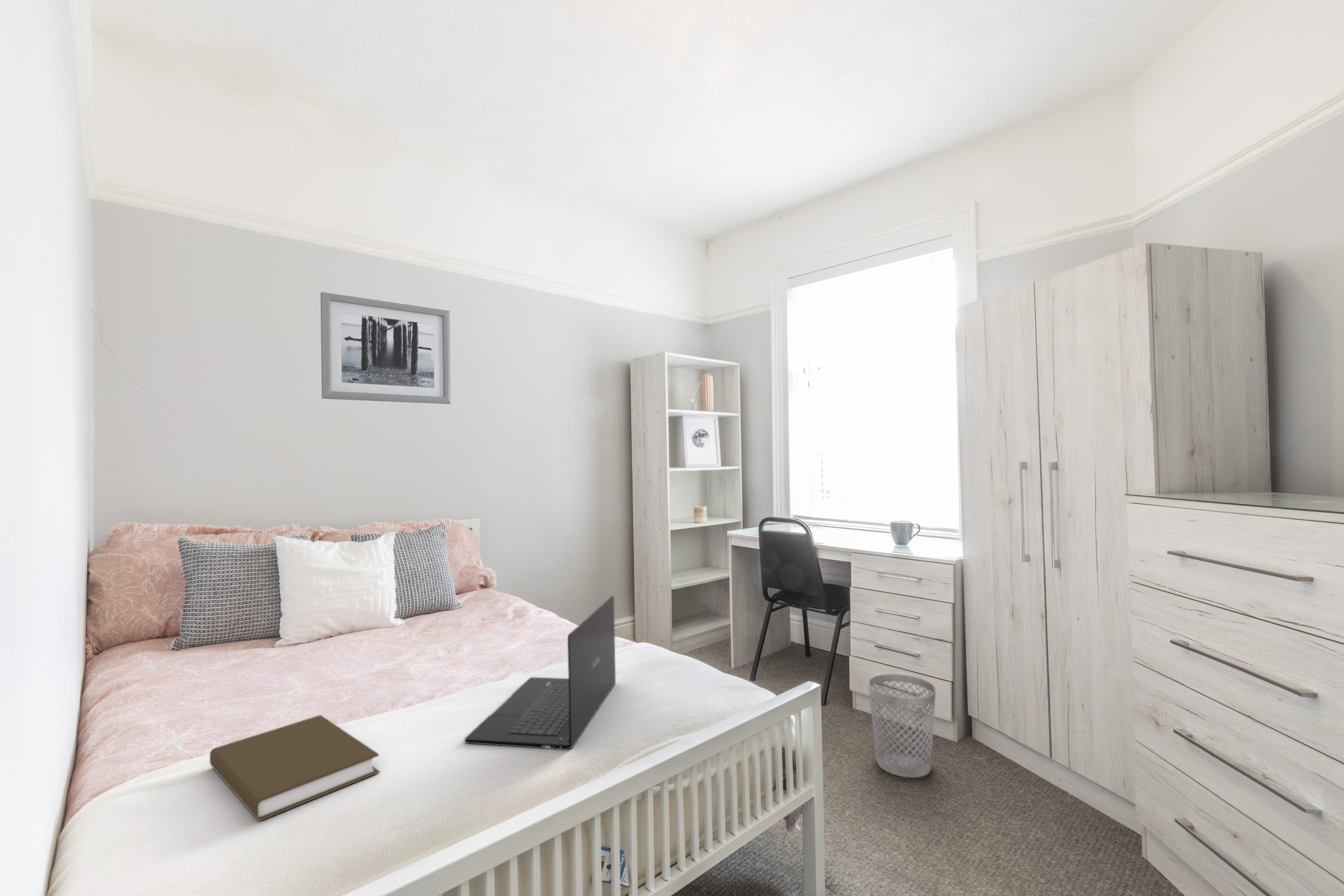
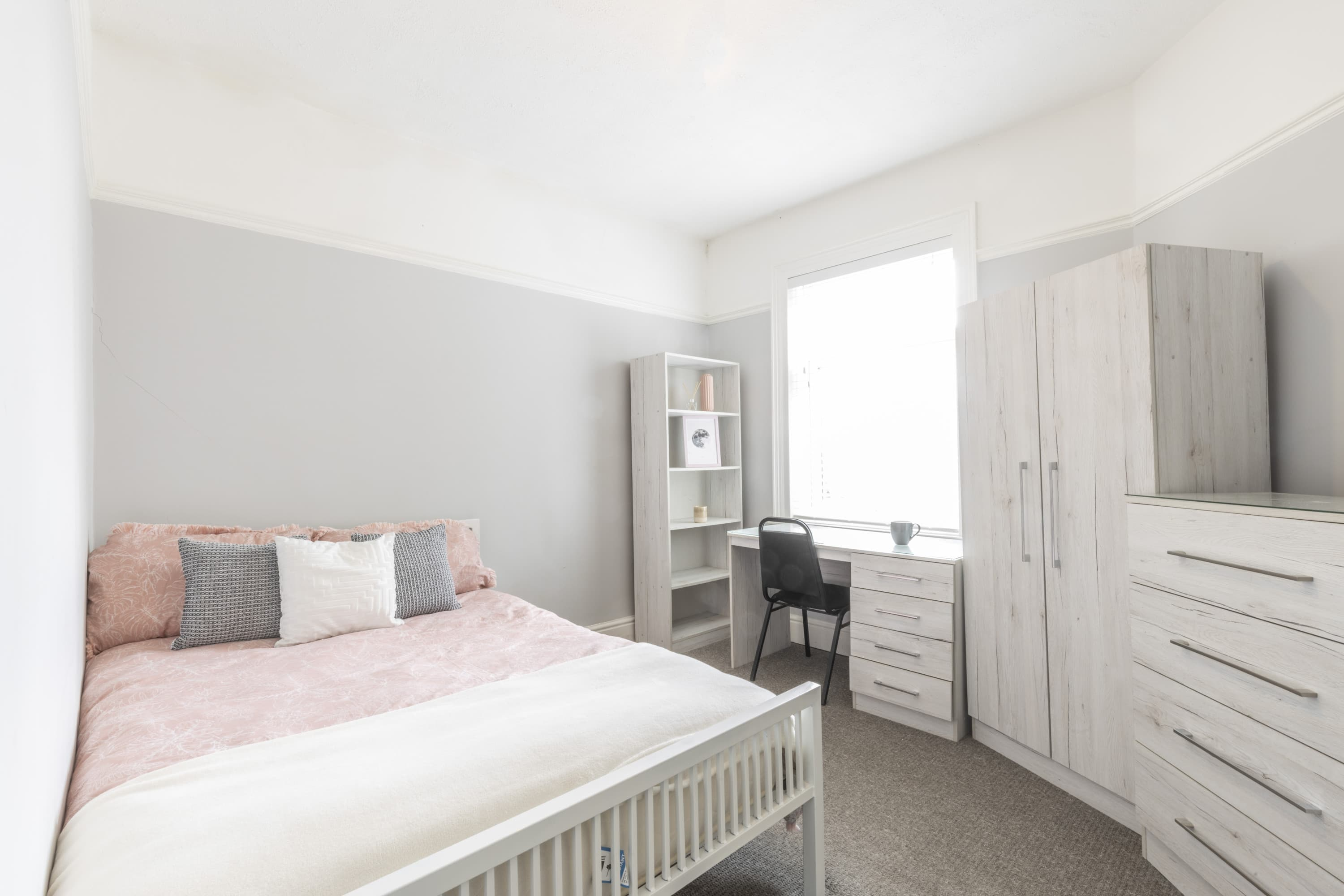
- book [209,715,379,821]
- wastebasket [867,673,936,778]
- laptop [465,595,616,750]
- wall art [320,292,452,405]
